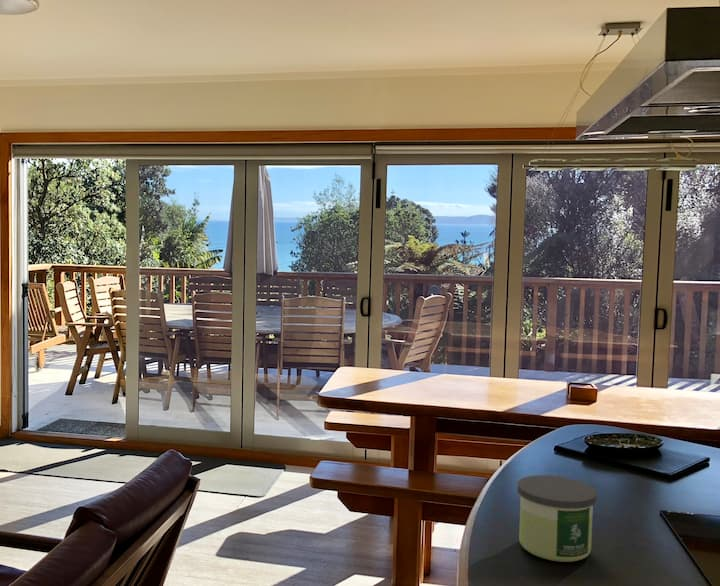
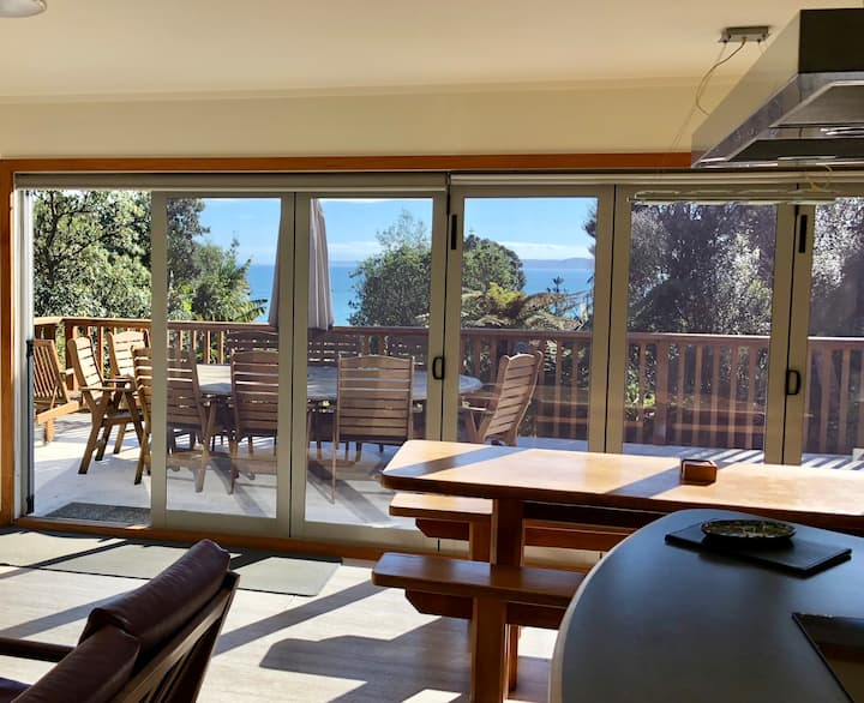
- candle [516,474,598,563]
